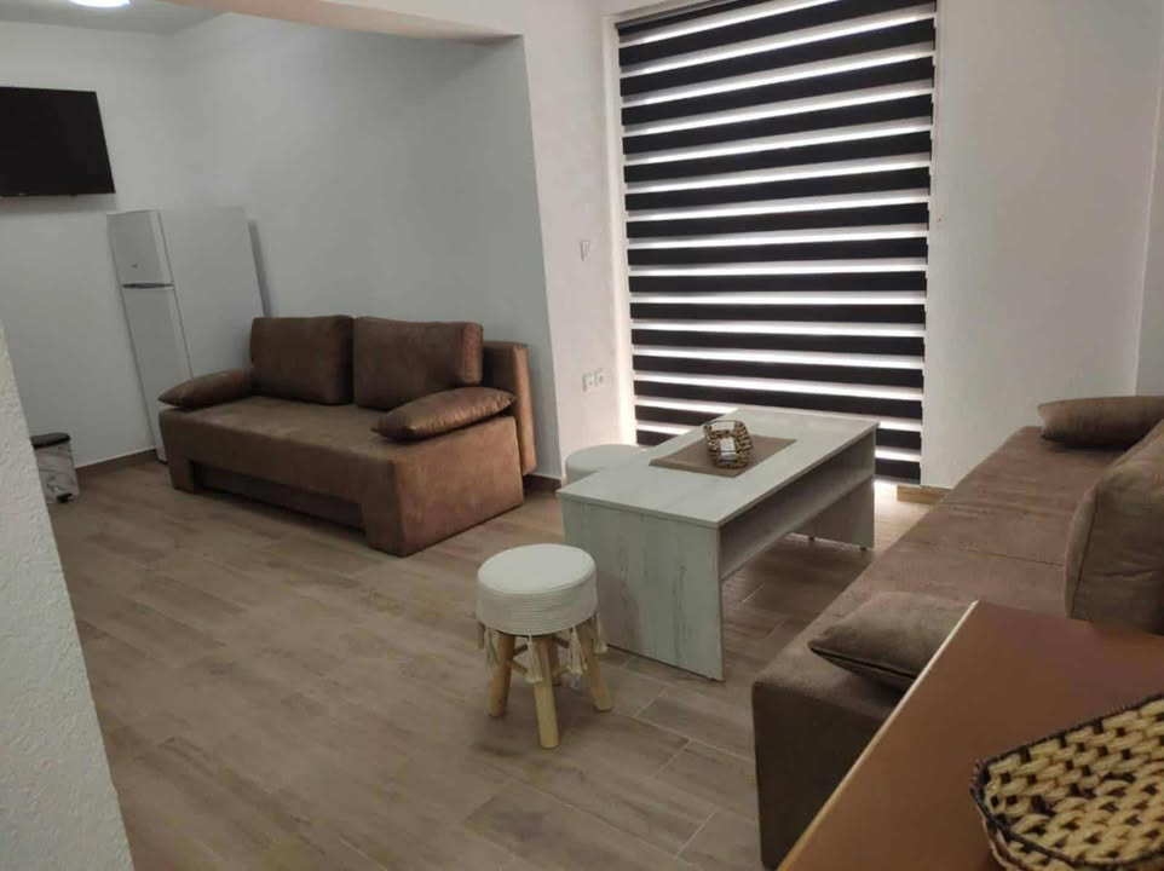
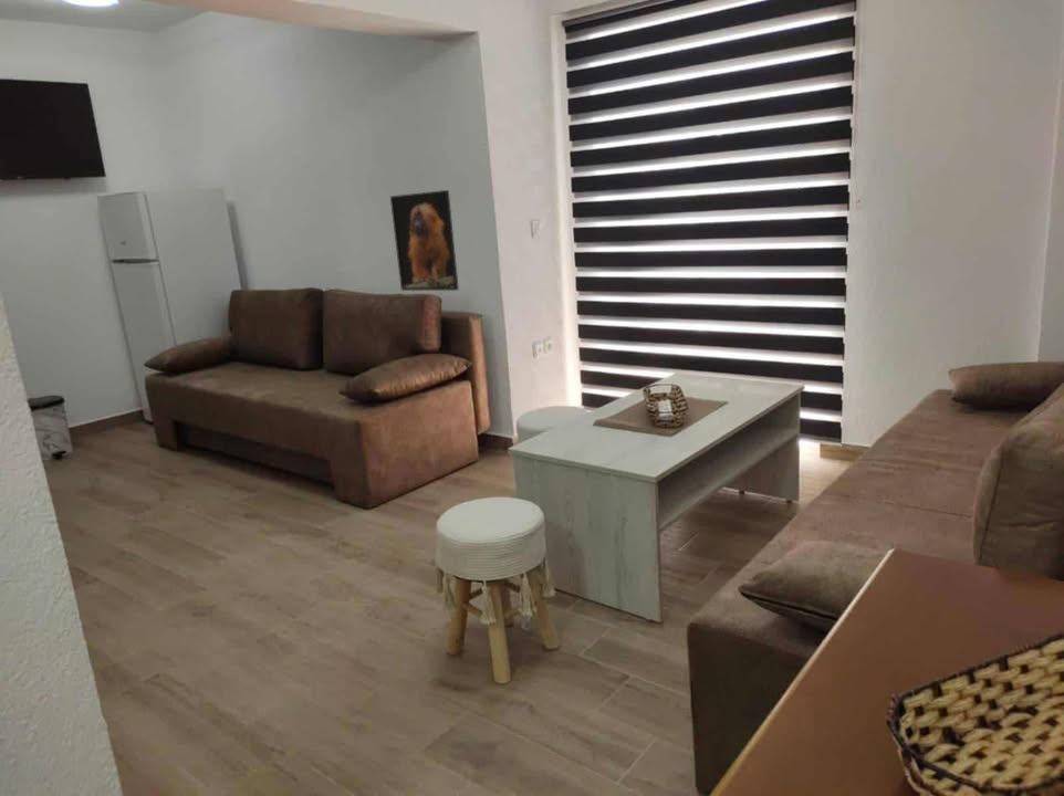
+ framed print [389,189,460,292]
